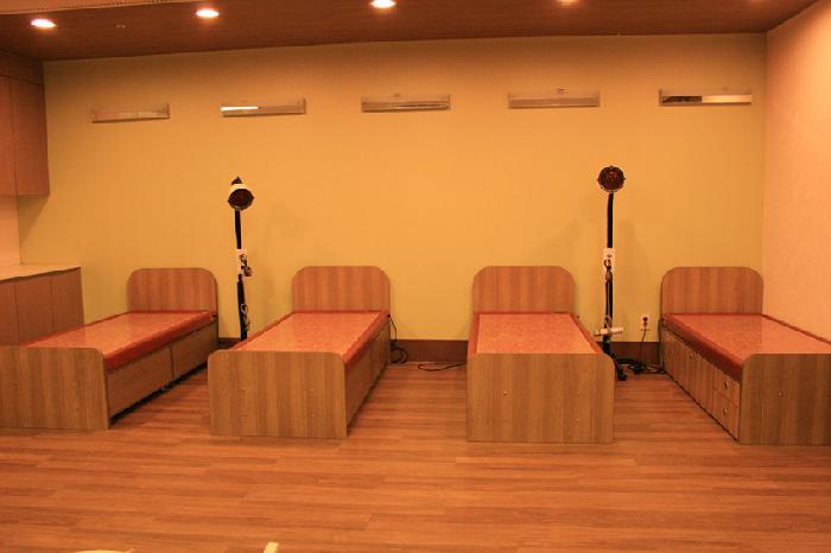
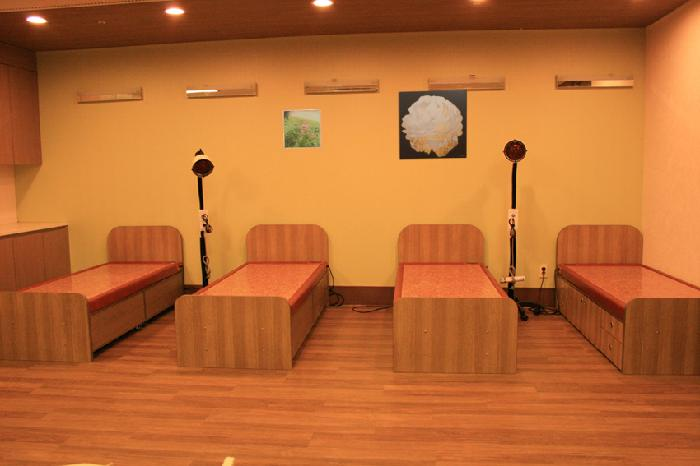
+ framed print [282,108,322,149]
+ wall art [398,88,468,161]
